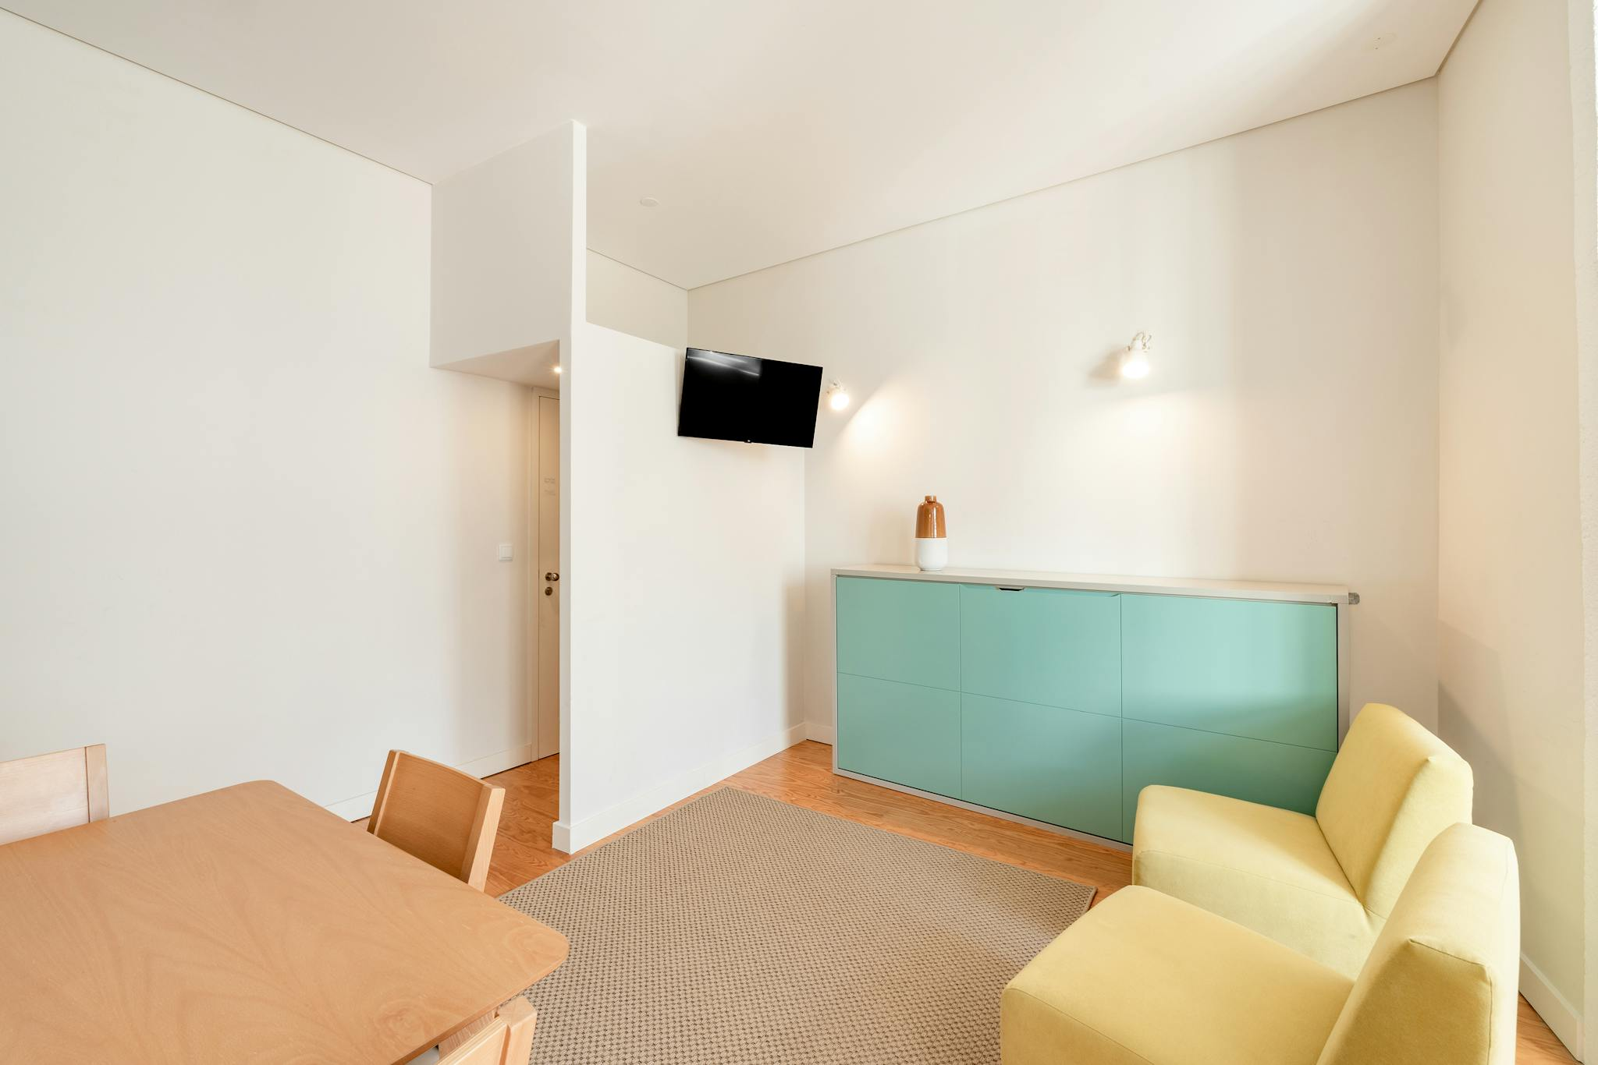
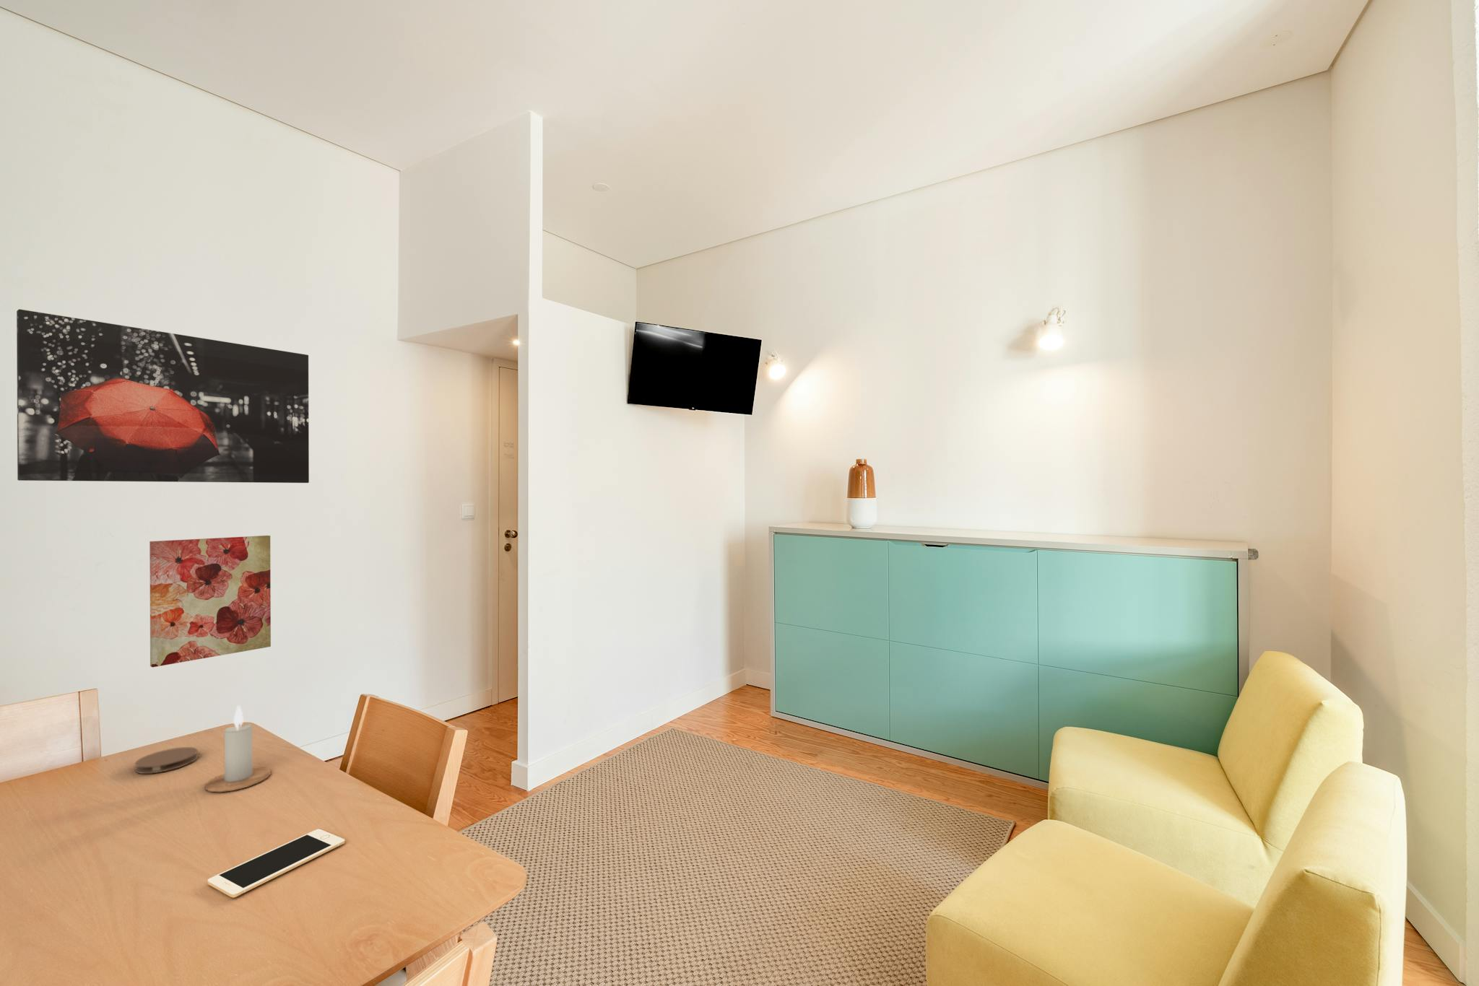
+ candle [205,704,272,792]
+ cell phone [207,829,346,899]
+ wall art [15,309,310,483]
+ coaster [134,746,198,775]
+ wall art [149,535,272,668]
